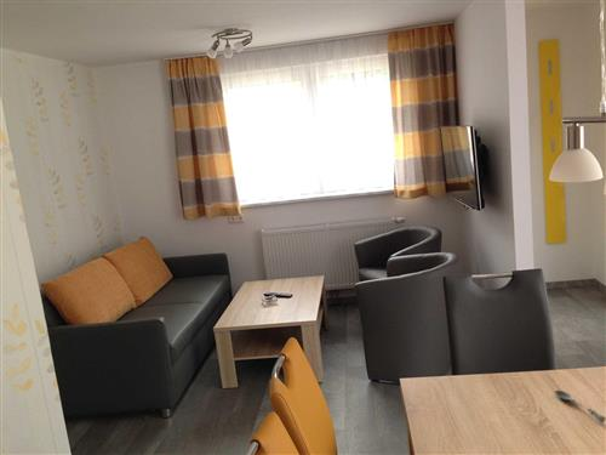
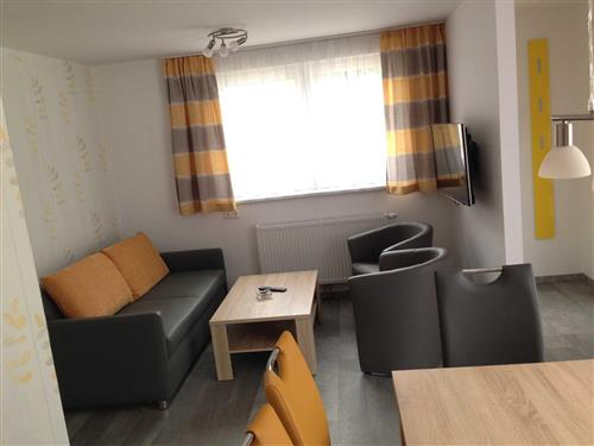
- soupspoon [554,389,606,423]
